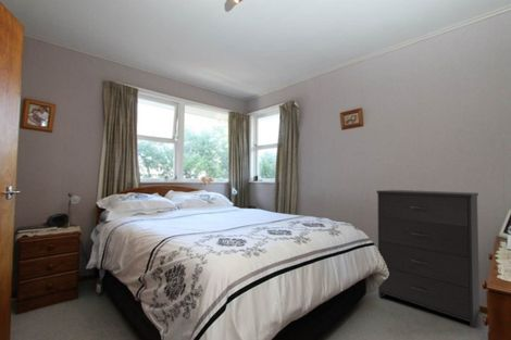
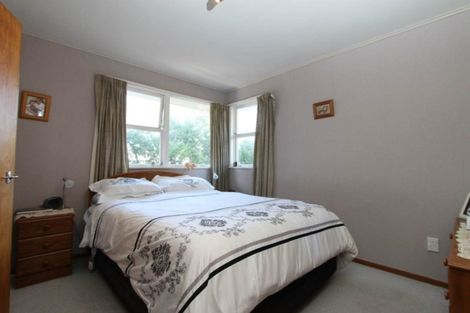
- dresser [375,189,481,329]
